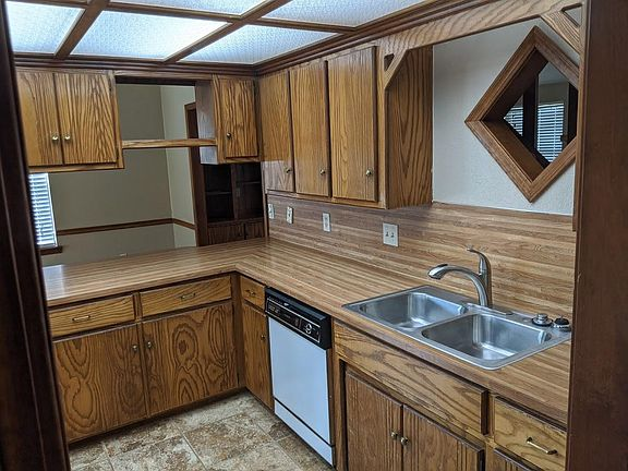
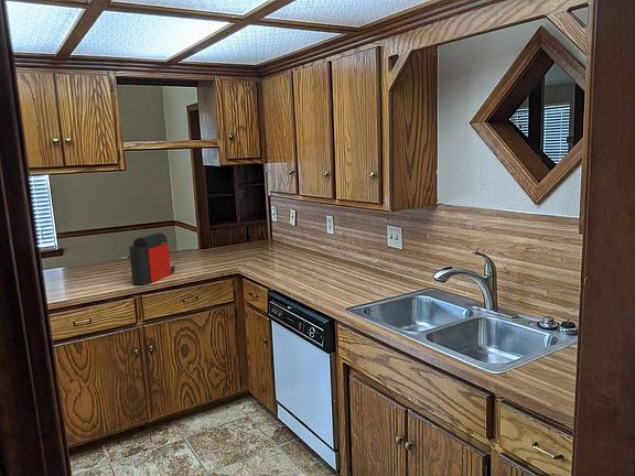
+ coffee maker [128,231,175,285]
